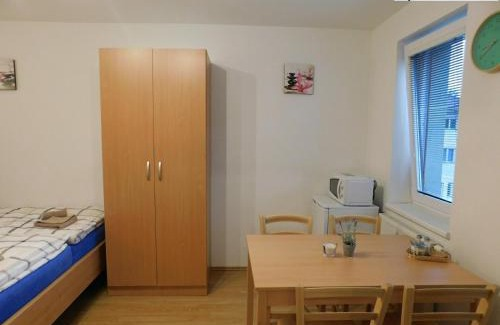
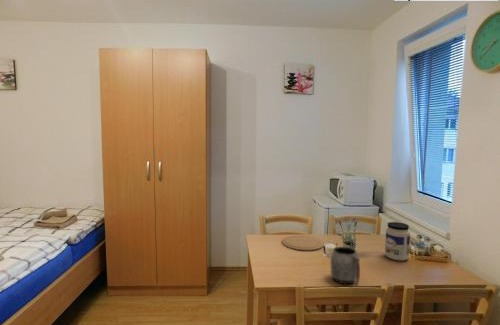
+ jar [384,221,411,261]
+ mug [330,246,361,288]
+ plate [281,234,324,252]
